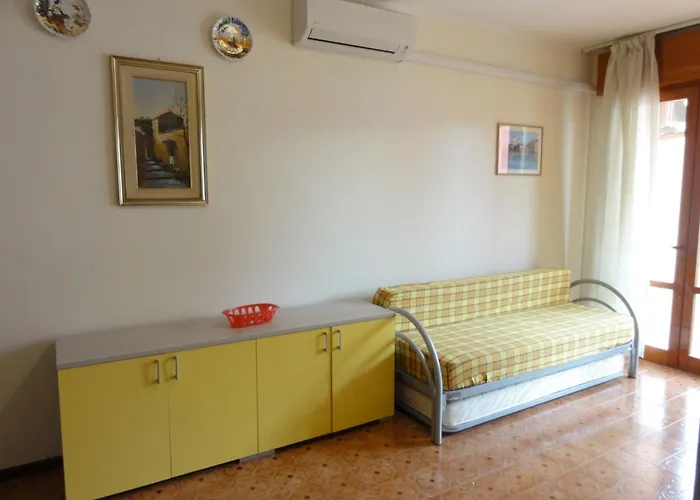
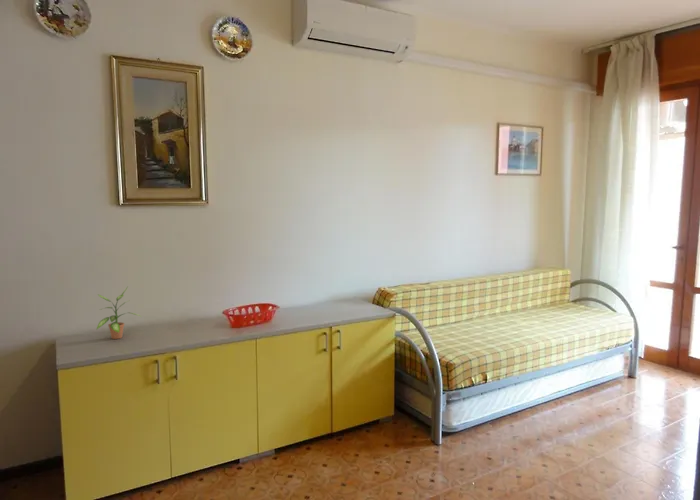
+ potted plant [96,287,141,340]
